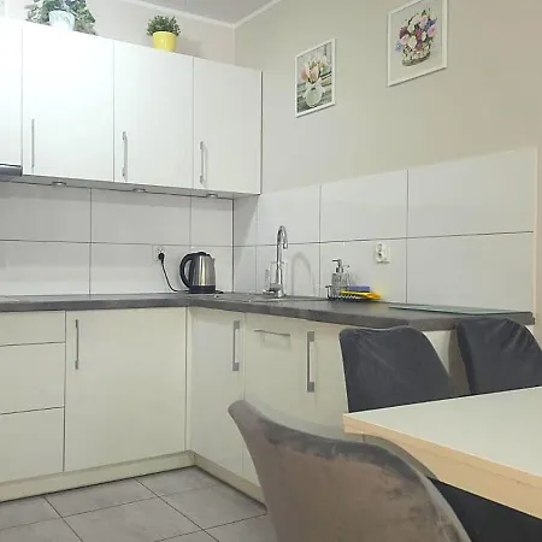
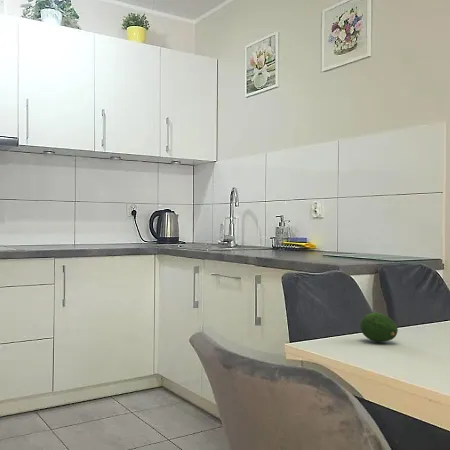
+ fruit [359,312,399,343]
